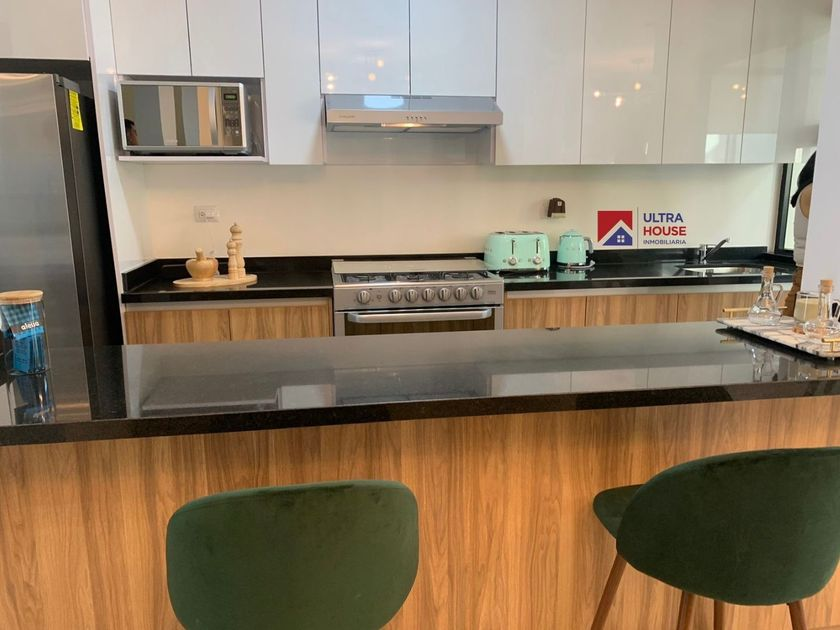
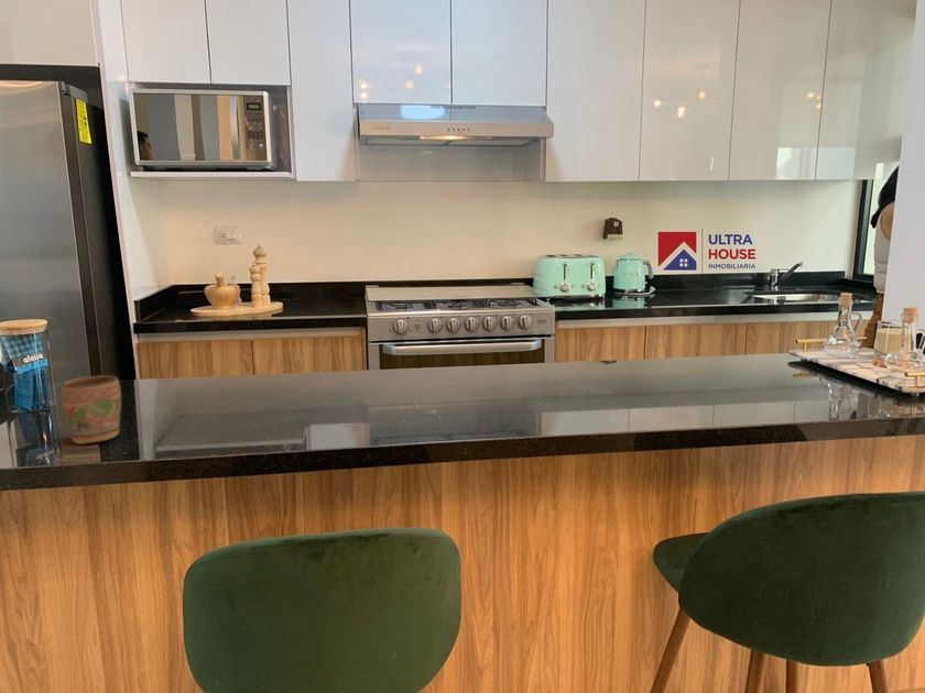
+ mug [61,374,122,446]
